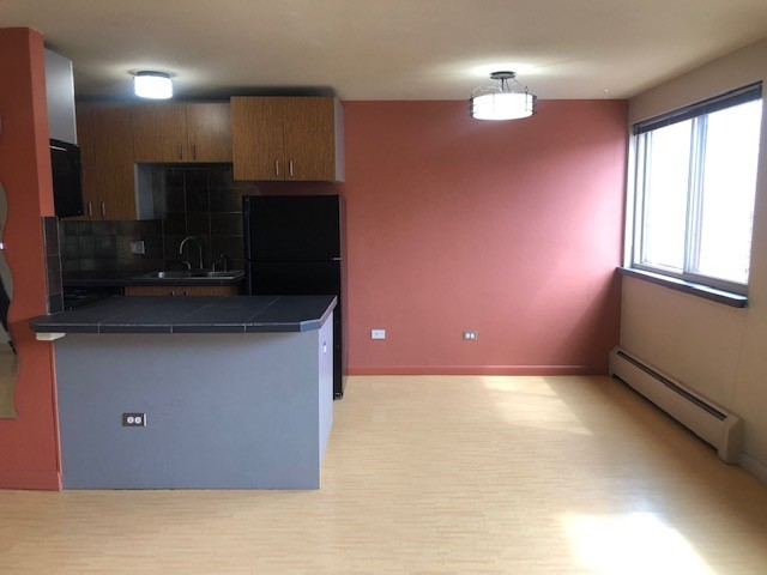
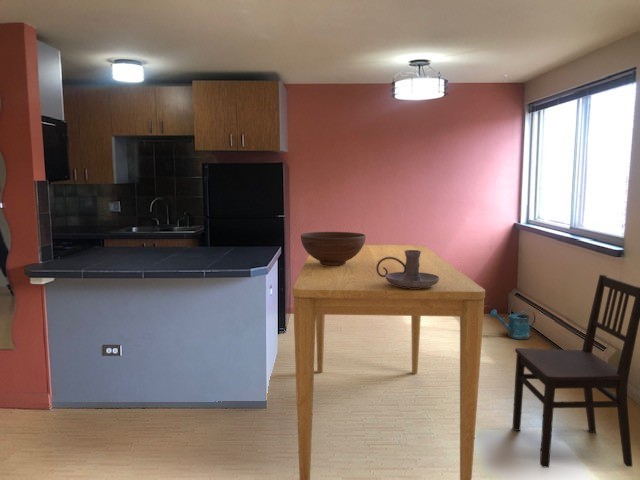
+ fruit bowl [300,231,367,266]
+ watering can [489,308,536,341]
+ dining chair [512,274,640,469]
+ candle holder [376,250,440,288]
+ dining table [292,244,486,480]
